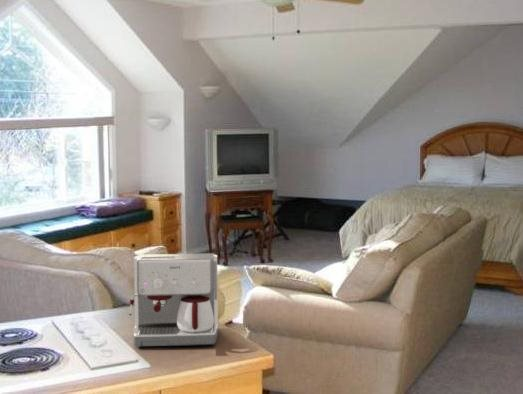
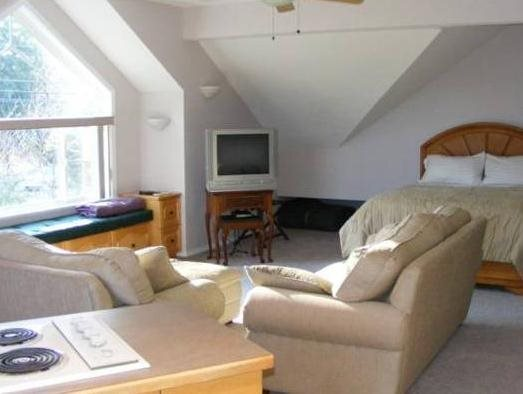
- coffee maker [128,252,219,348]
